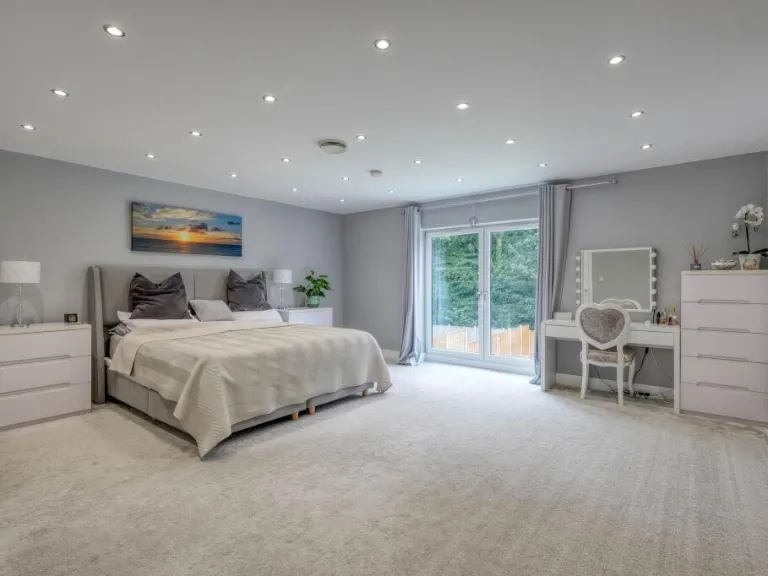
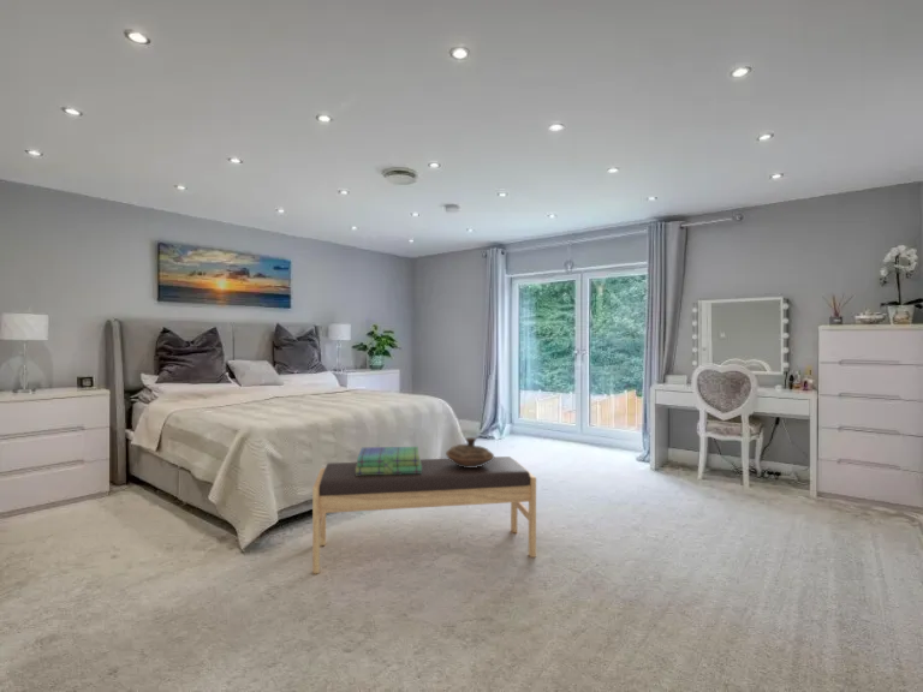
+ stack of books [356,446,422,476]
+ bench [311,455,537,575]
+ decorative bowl [445,436,495,467]
